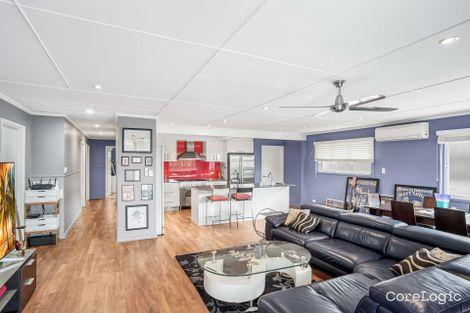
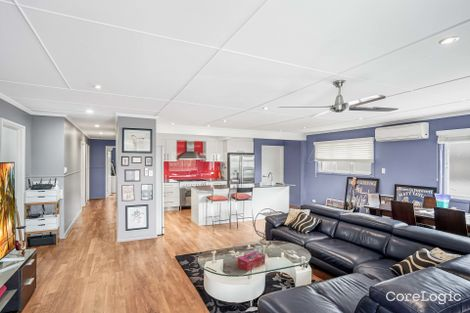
+ tissue box [237,250,266,272]
